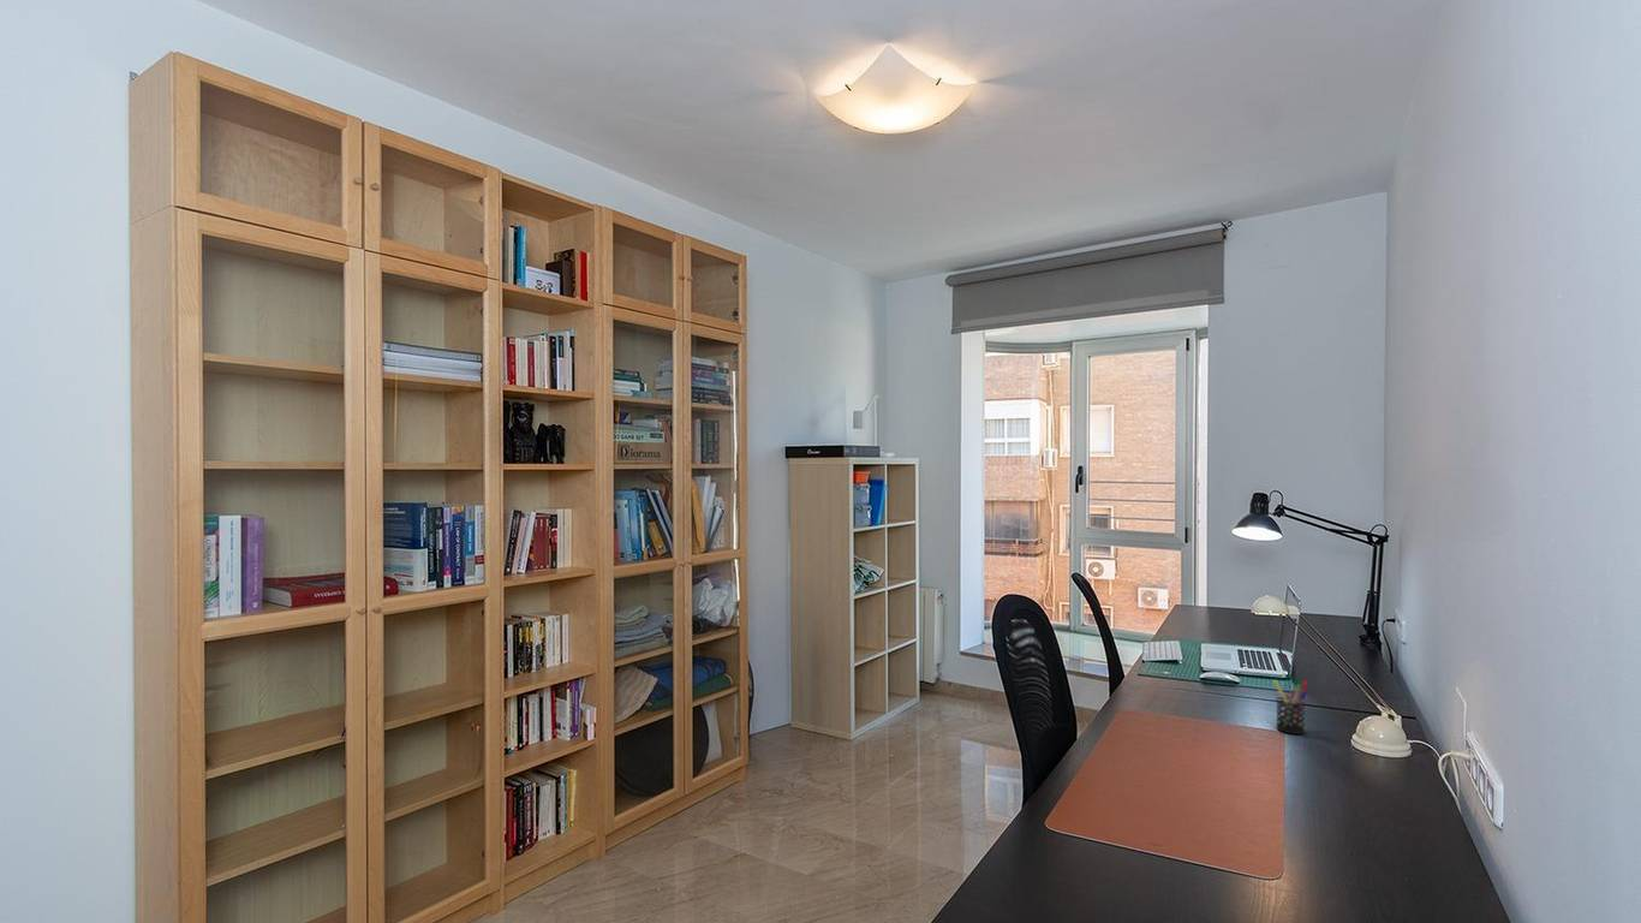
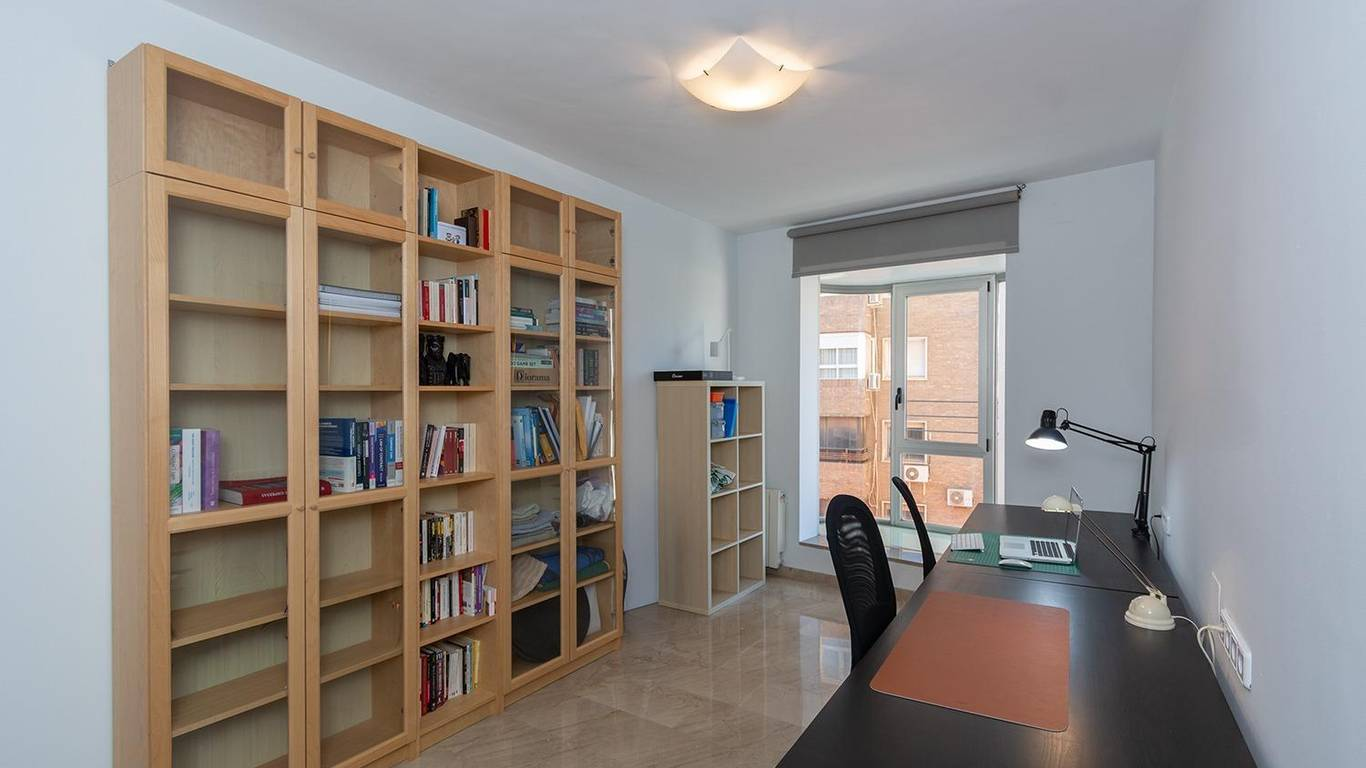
- pen holder [1272,679,1308,736]
